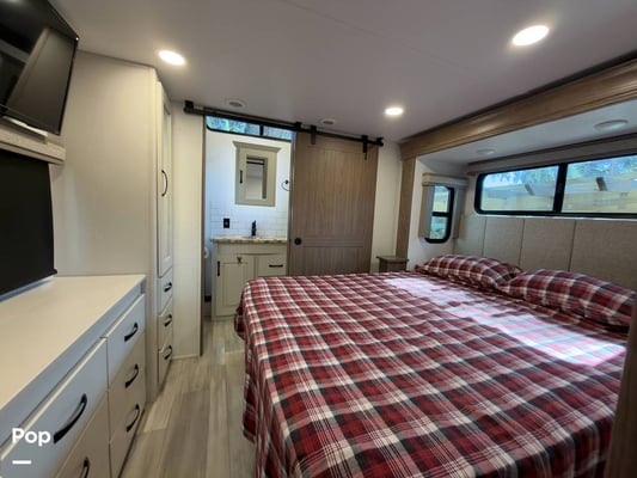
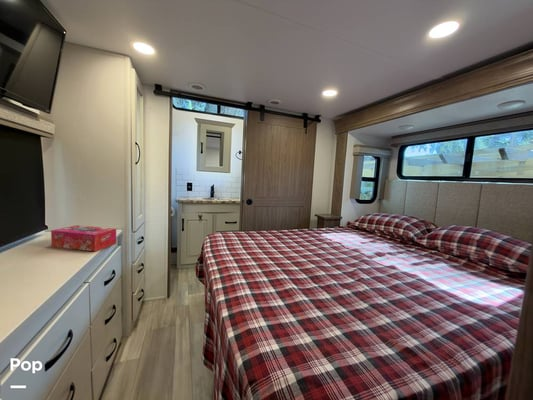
+ tissue box [50,224,117,252]
